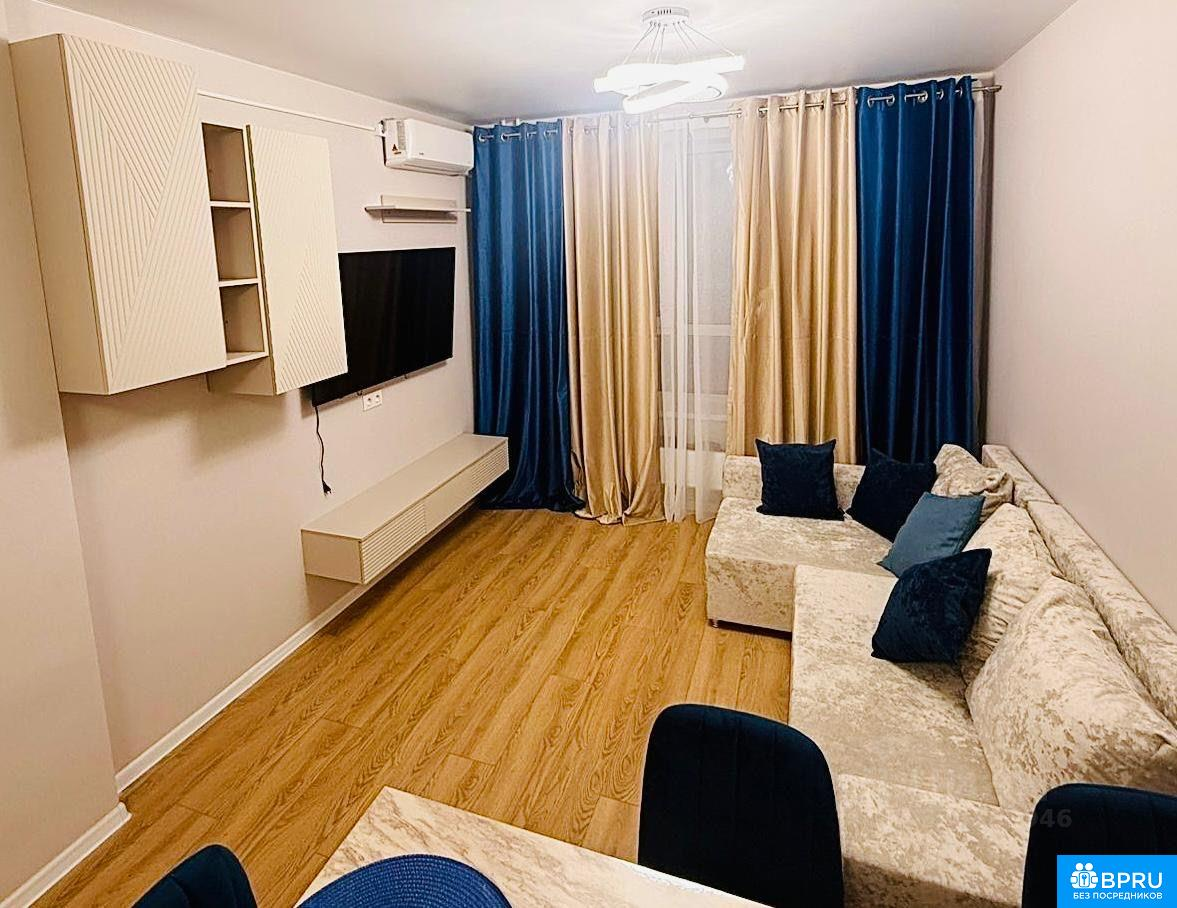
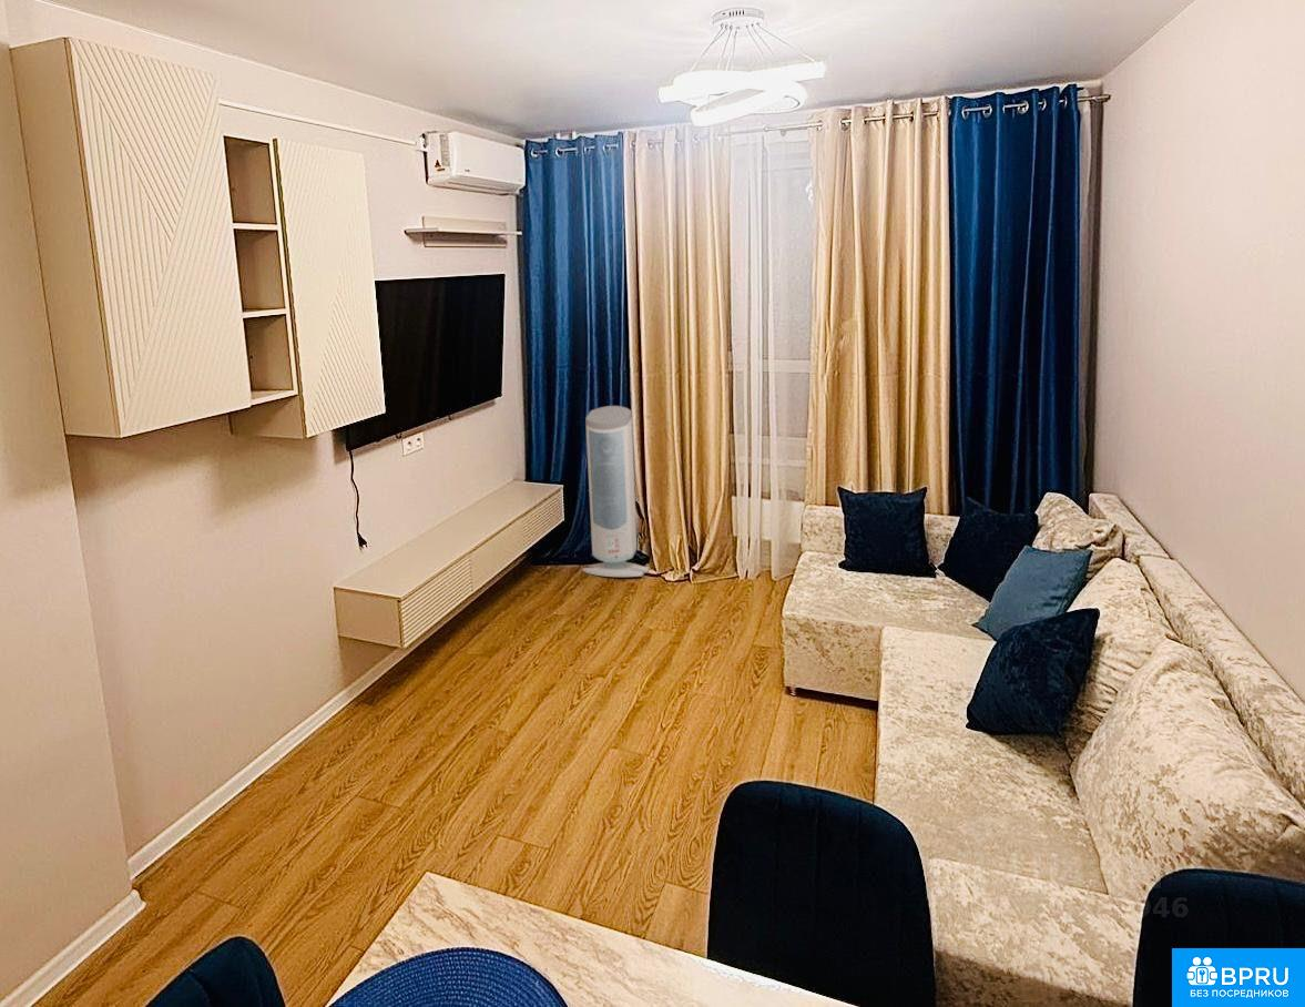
+ air purifier [581,405,650,578]
